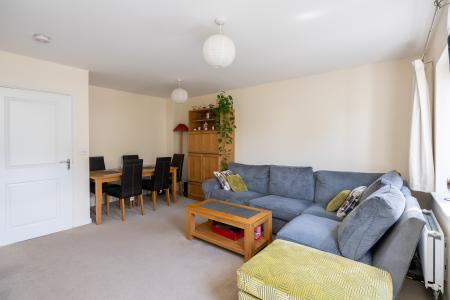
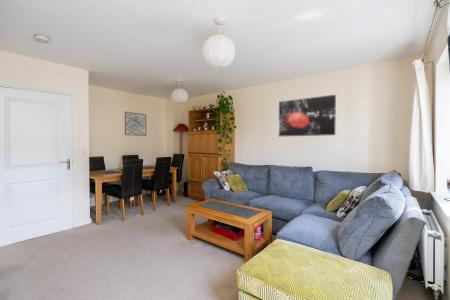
+ wall art [278,94,337,137]
+ wall art [124,111,147,137]
